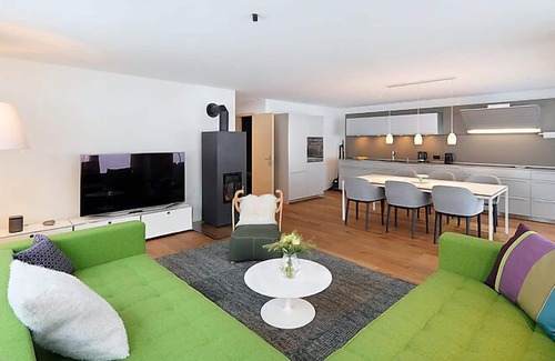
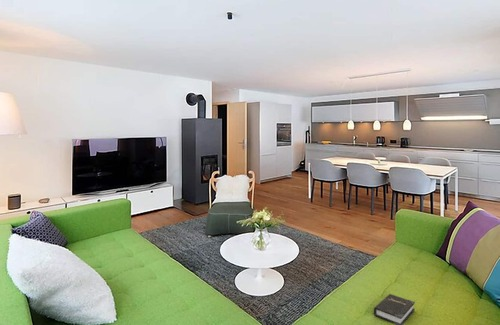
+ hardback book [373,293,416,325]
